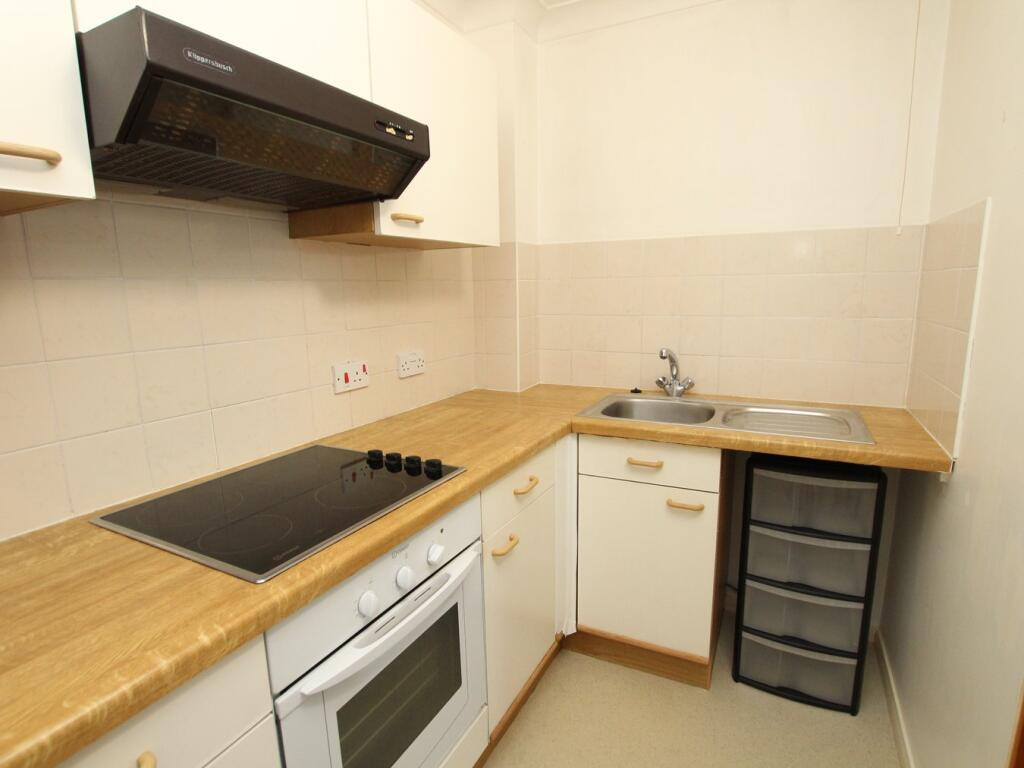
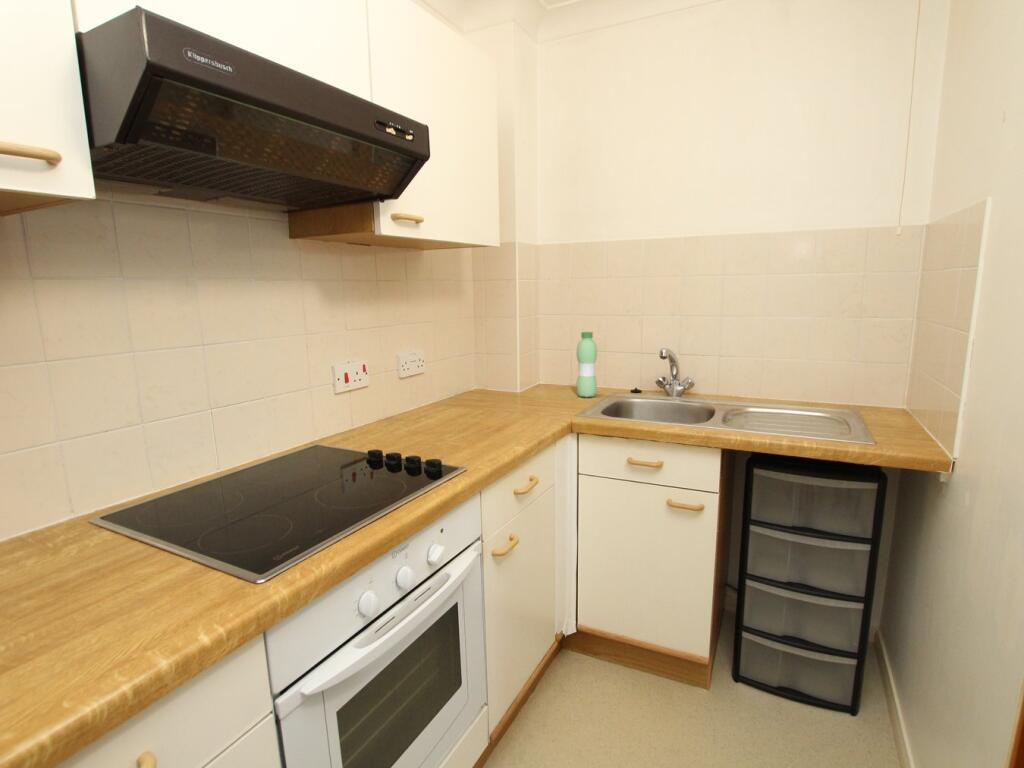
+ water bottle [576,331,598,398]
